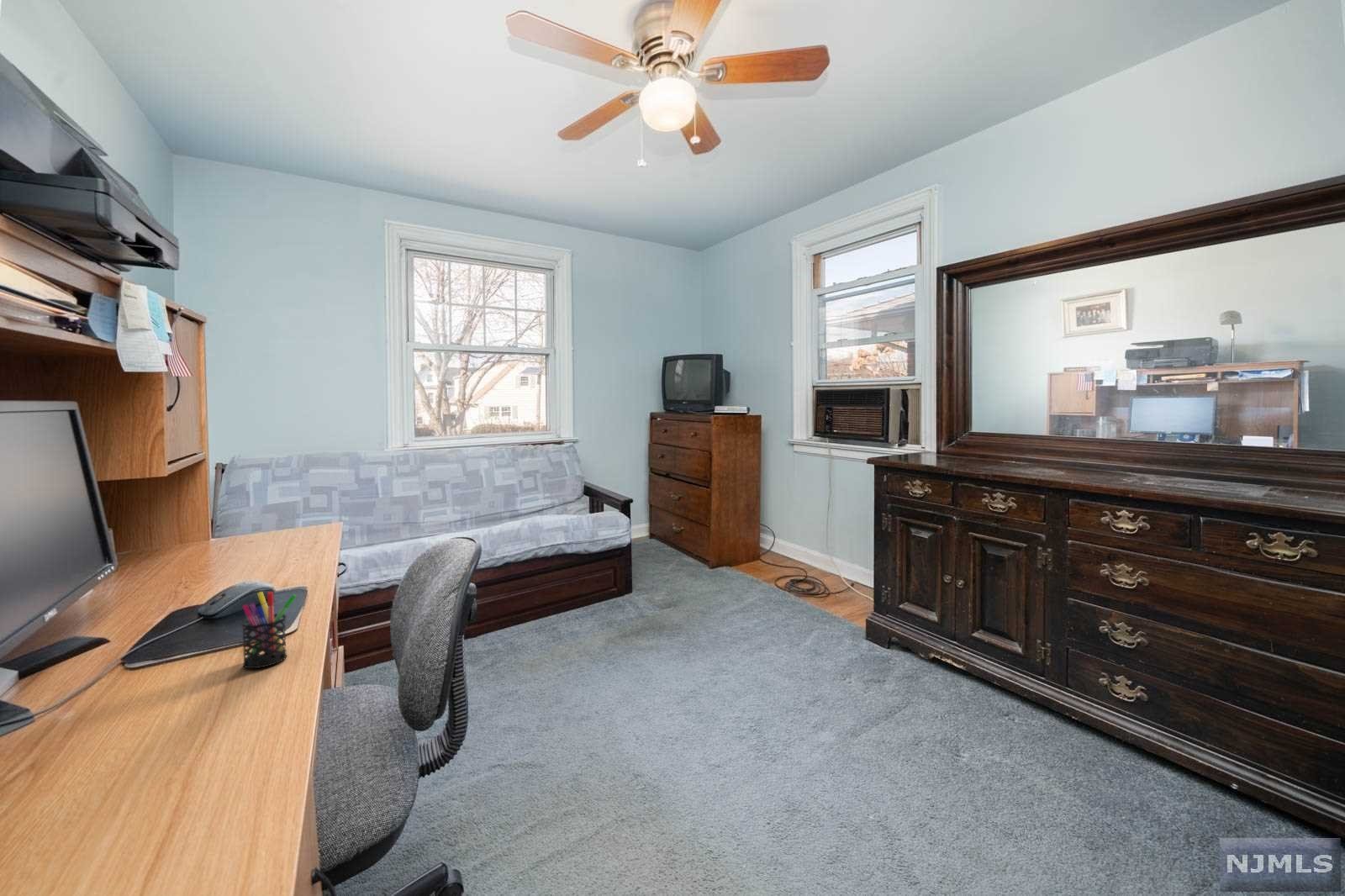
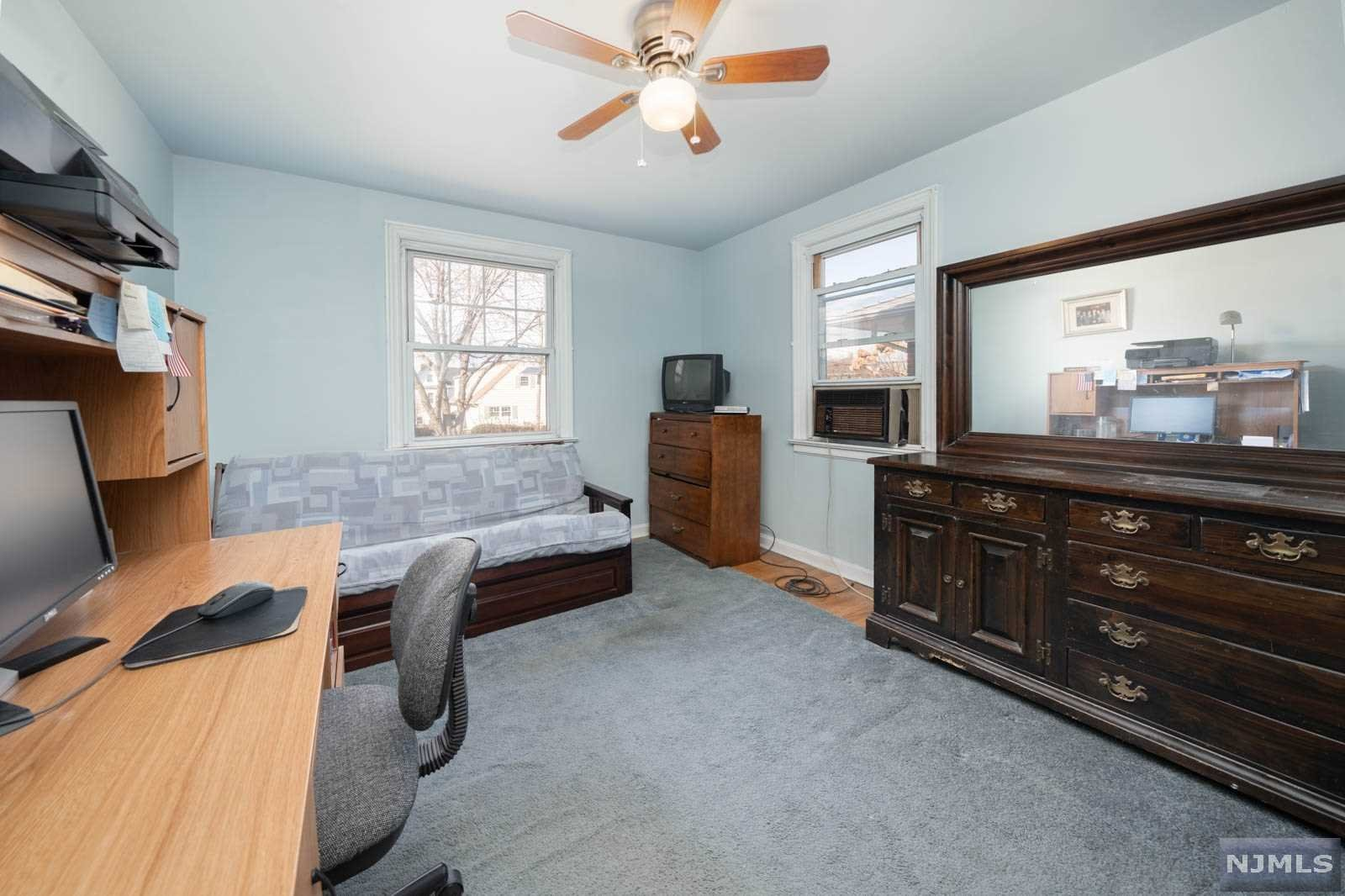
- pen holder [241,591,298,669]
